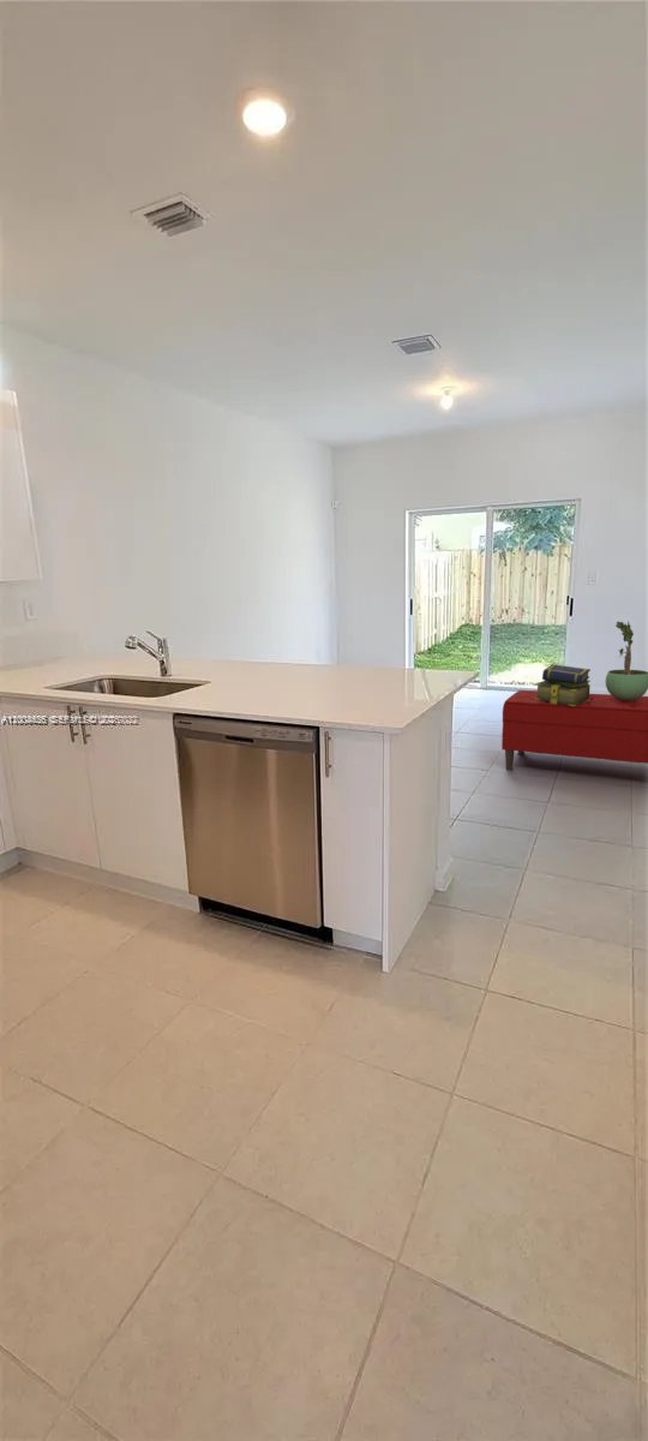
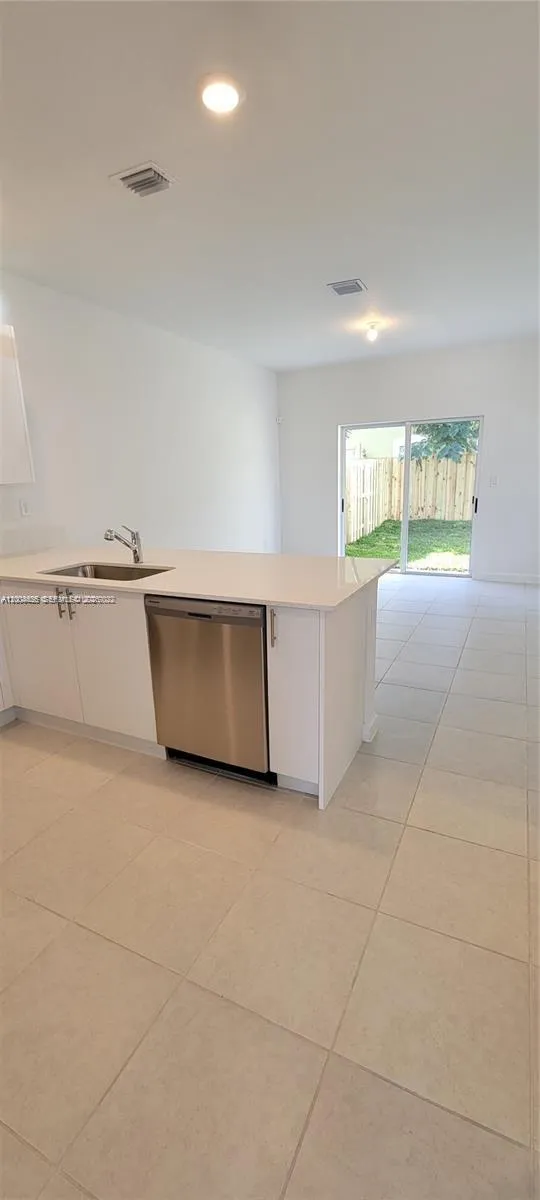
- stack of books [535,663,592,706]
- bench [500,689,648,772]
- potted plant [605,620,648,701]
